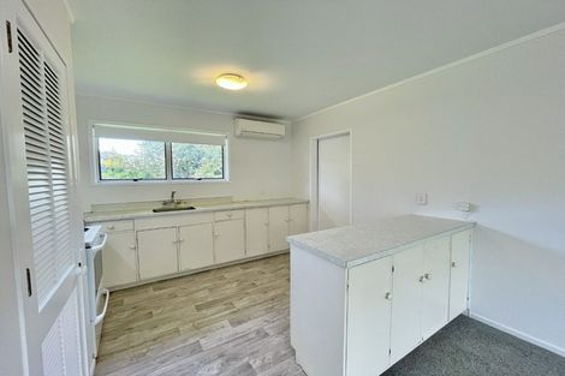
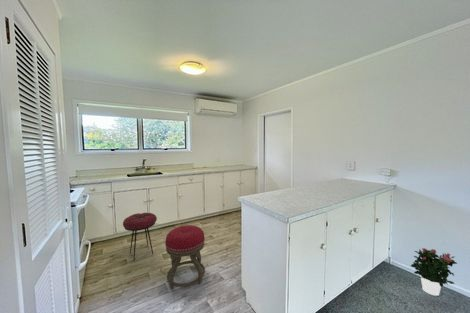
+ stool [164,224,206,290]
+ potted flower [410,247,458,297]
+ stool [122,212,158,261]
